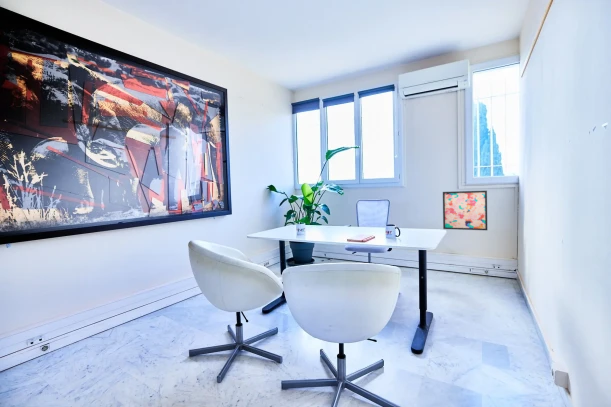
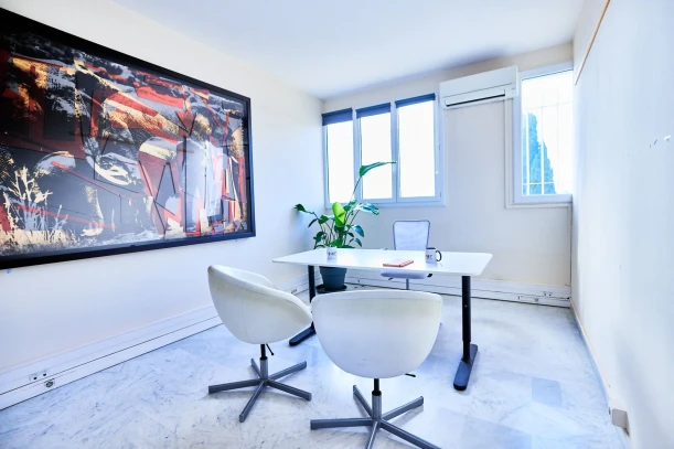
- wall art [442,190,488,231]
